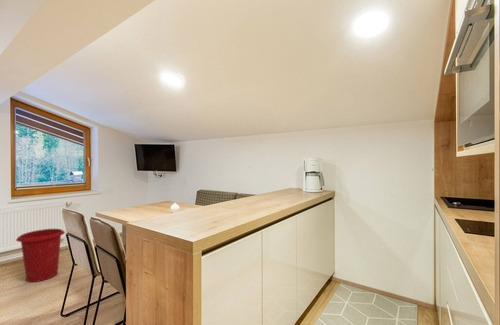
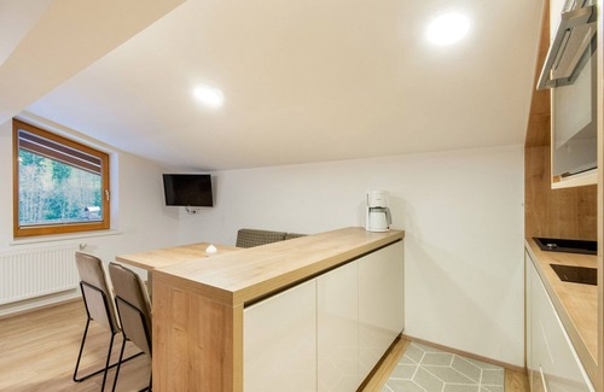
- waste bin [15,228,66,283]
